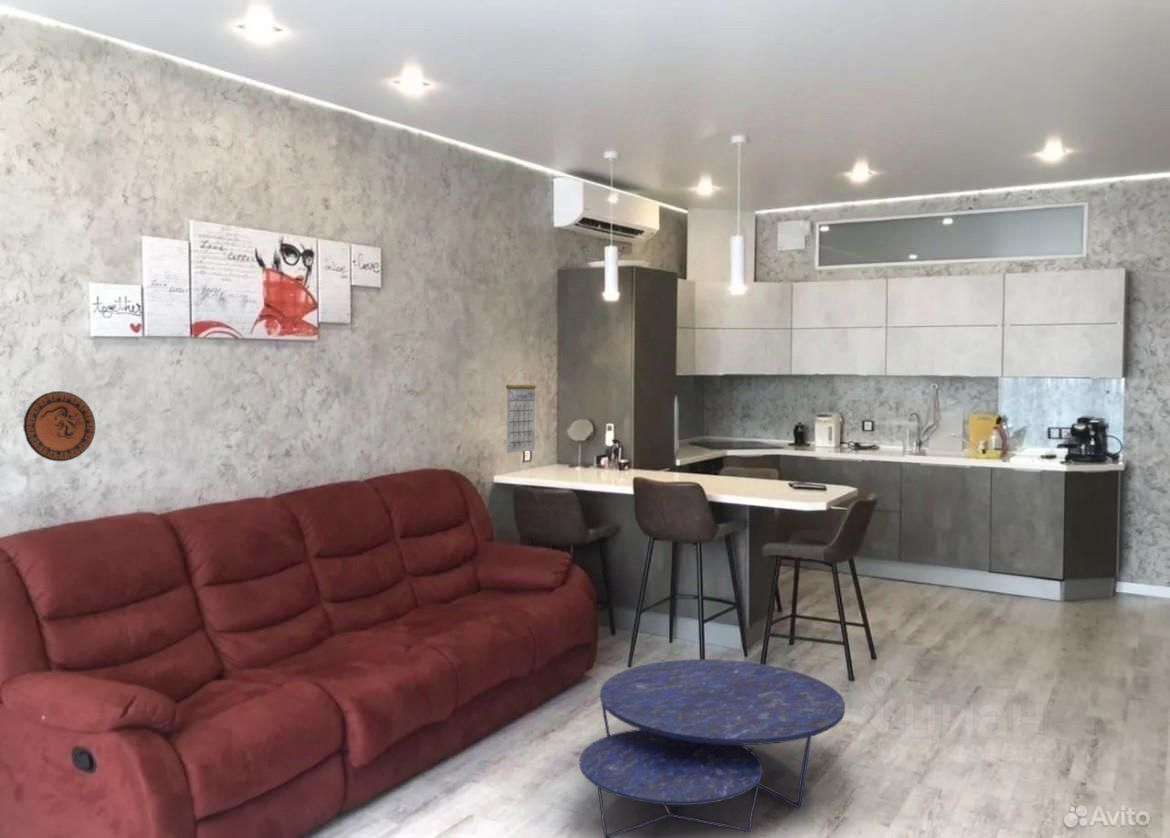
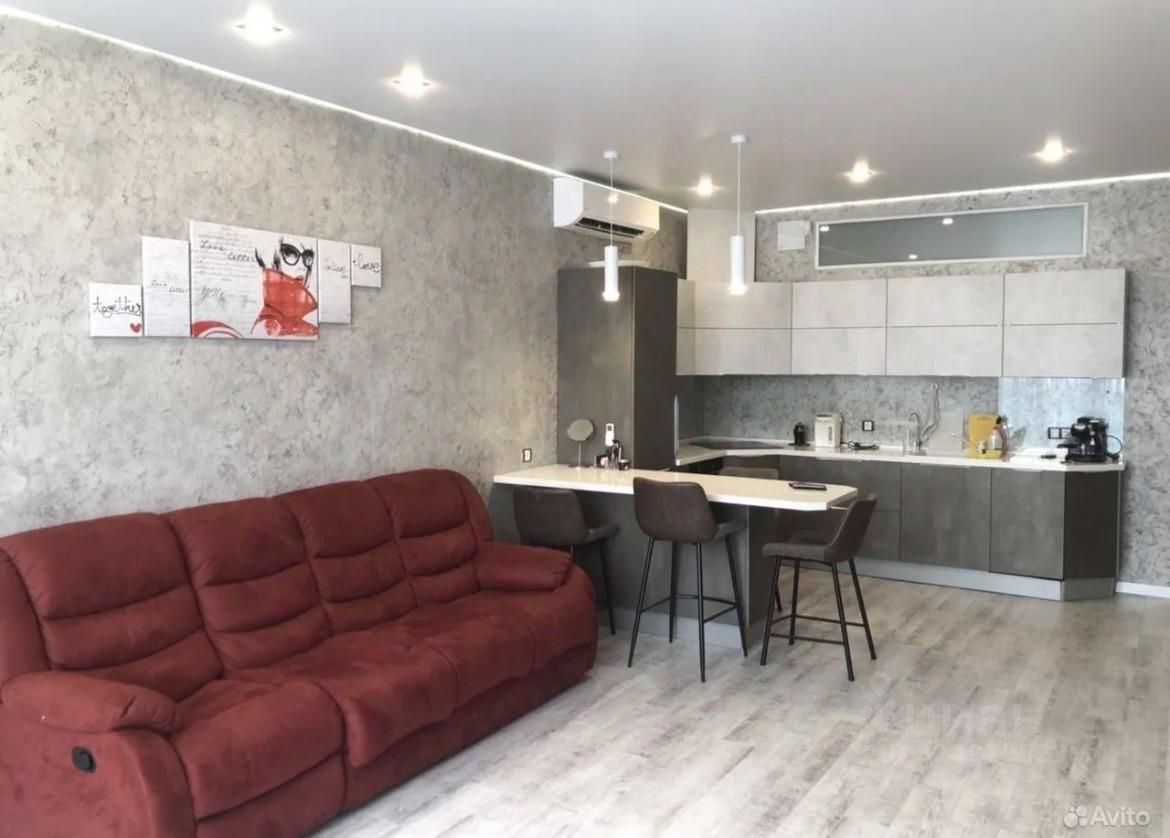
- decorative plate [22,390,96,462]
- calendar [505,368,537,454]
- nesting table [579,658,846,838]
